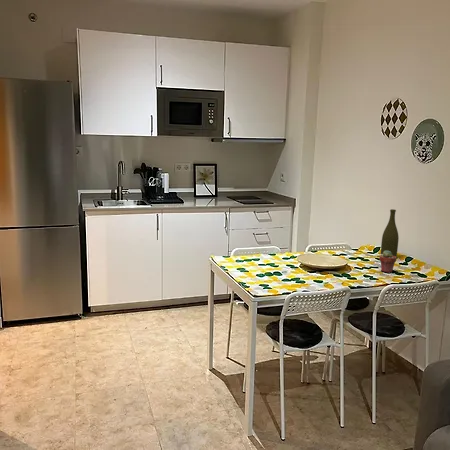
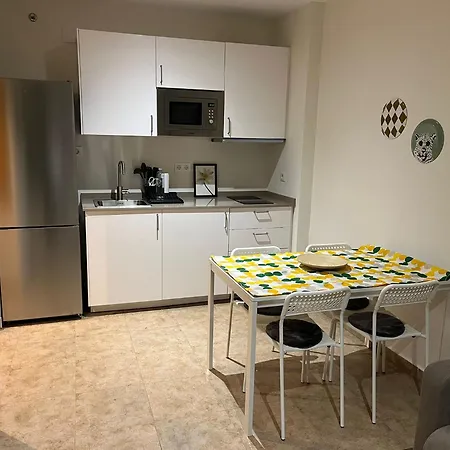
- bottle [380,208,400,258]
- potted succulent [378,250,397,274]
